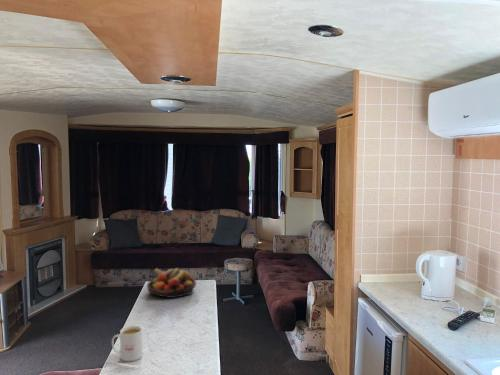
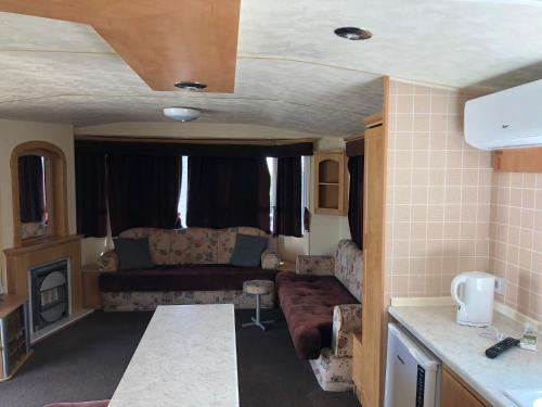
- mug [111,325,144,362]
- fruit bowl [146,267,198,299]
